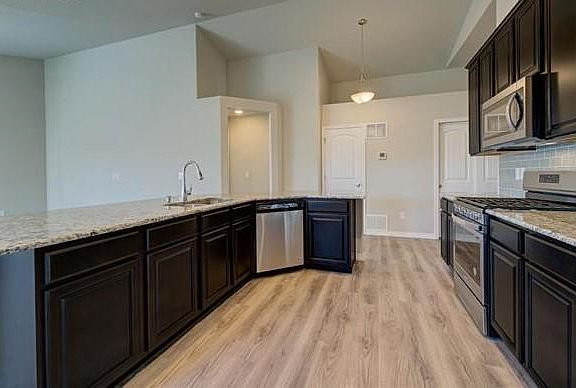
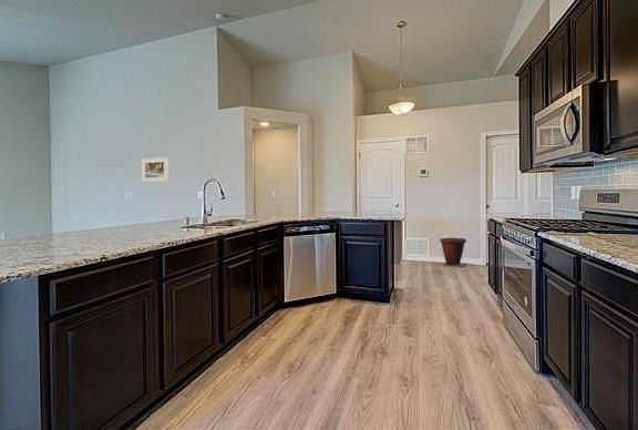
+ waste bin [439,237,467,267]
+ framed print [141,156,169,183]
